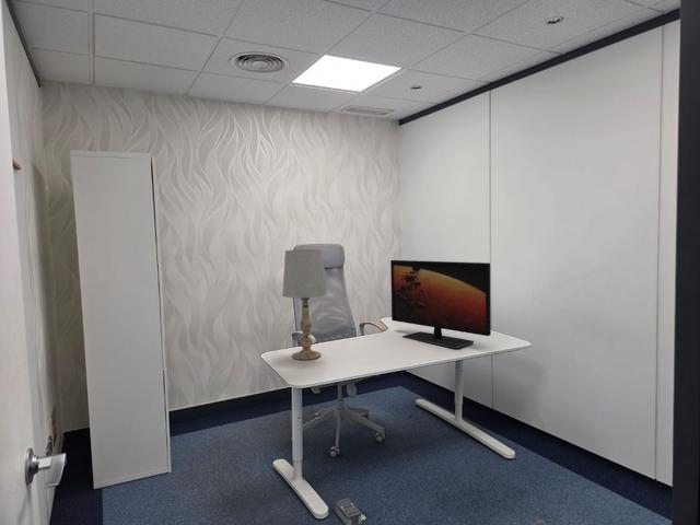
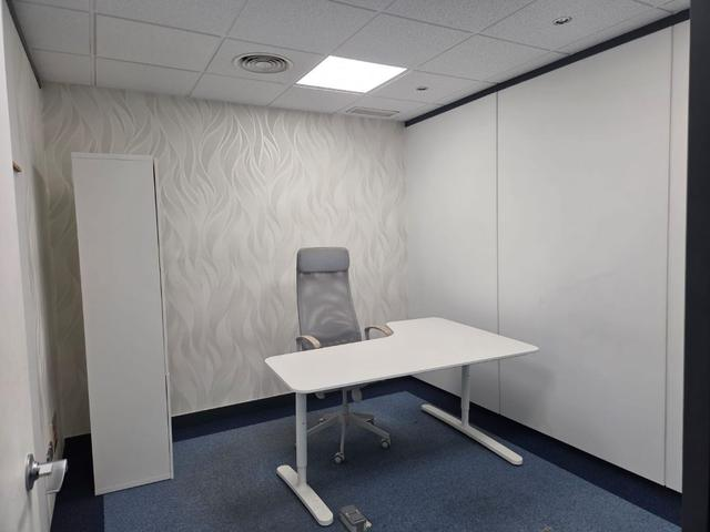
- table lamp [281,248,328,361]
- monitor [389,259,492,349]
